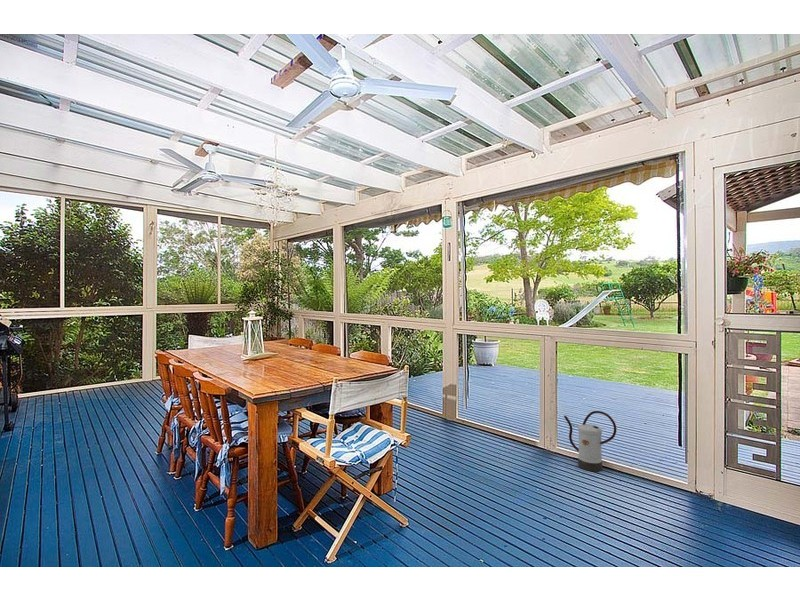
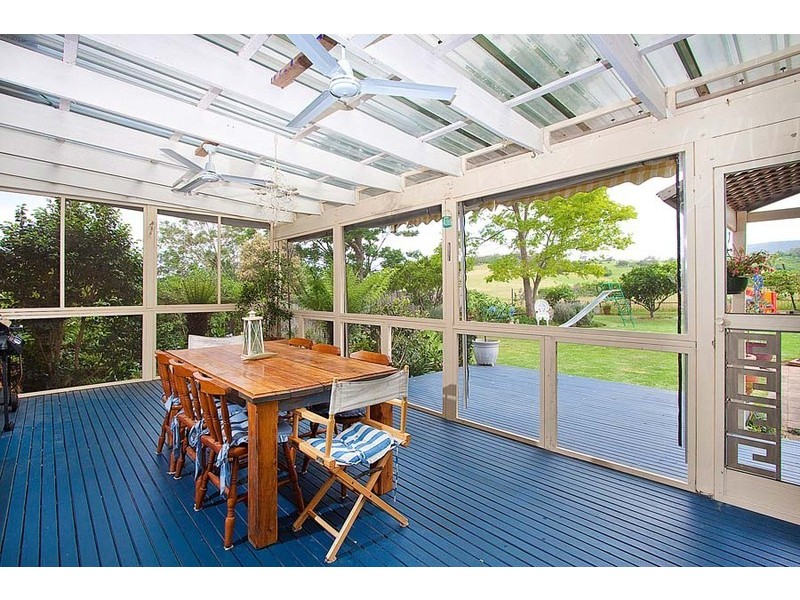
- watering can [563,410,617,472]
